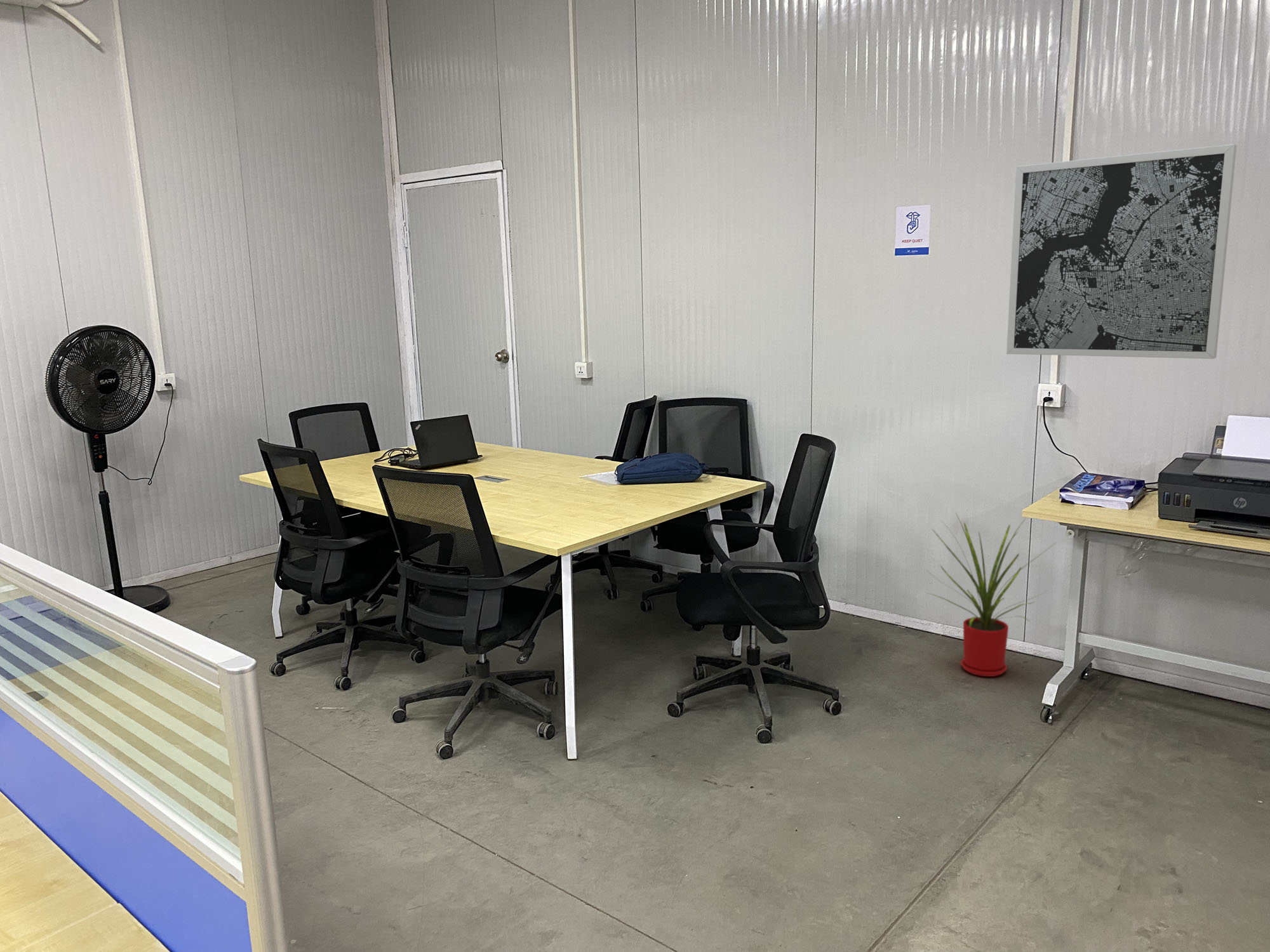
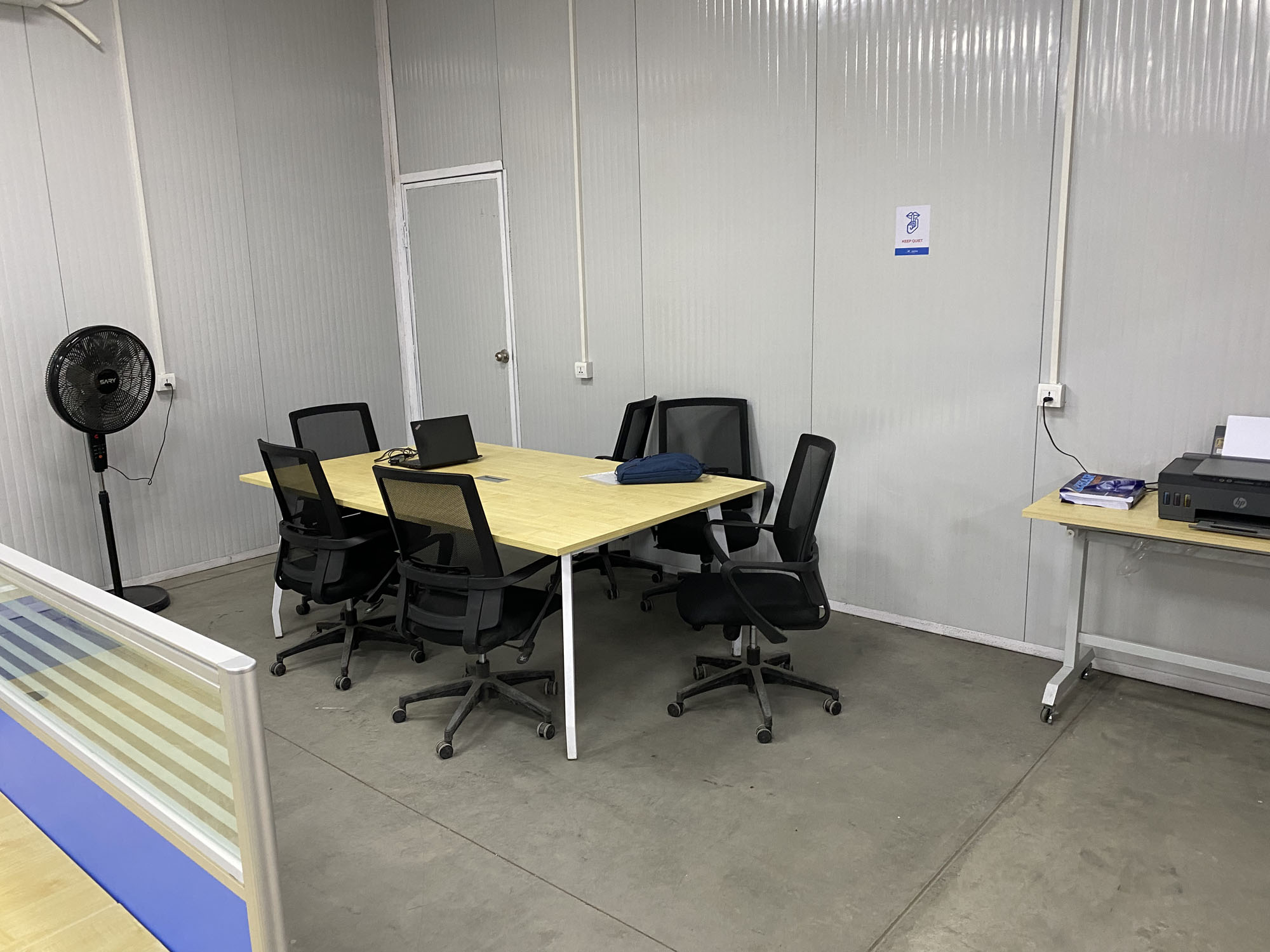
- house plant [925,513,1057,677]
- wall art [1006,143,1237,359]
